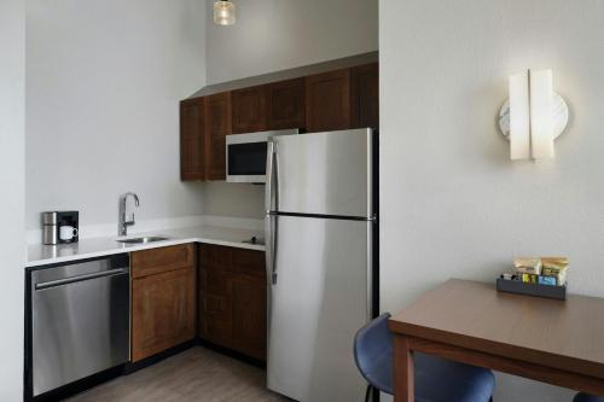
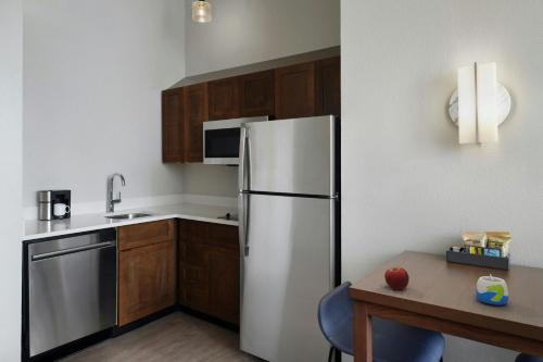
+ fruit [383,265,411,290]
+ mug [475,273,509,305]
